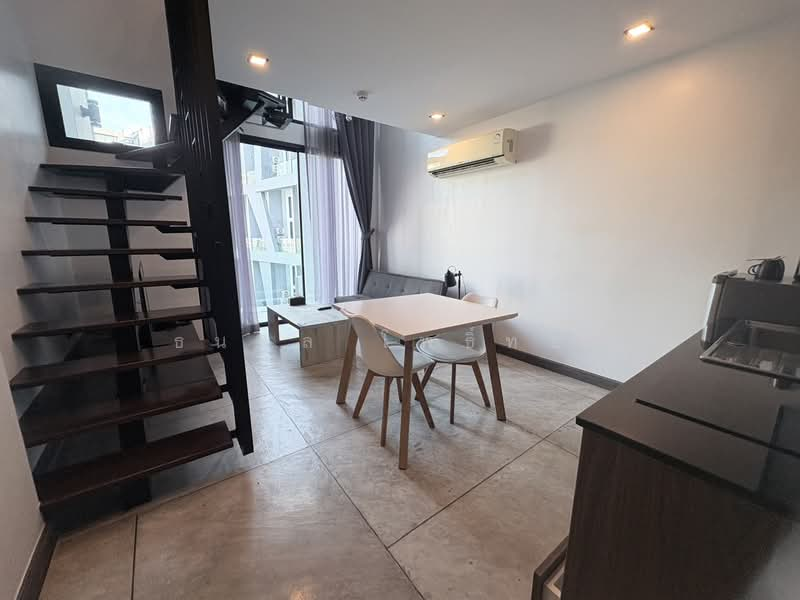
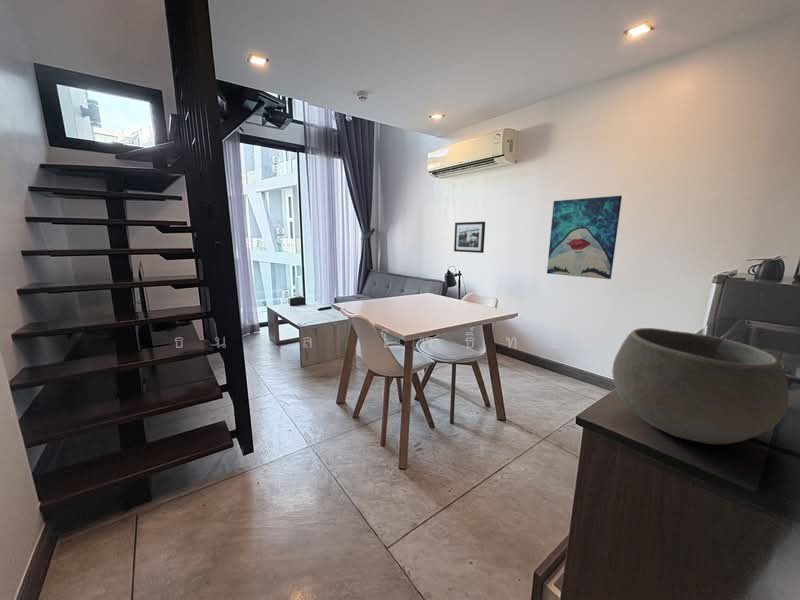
+ wall art [546,195,623,280]
+ bowl [611,327,790,445]
+ picture frame [453,221,486,254]
